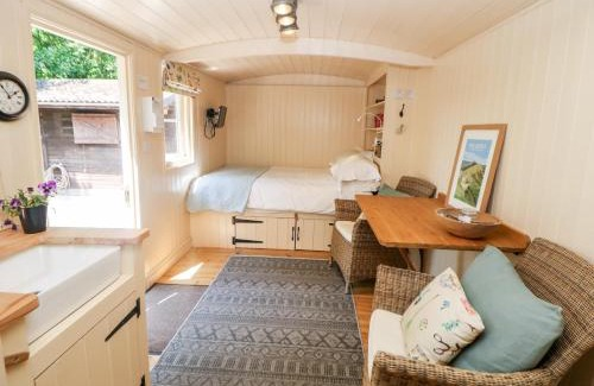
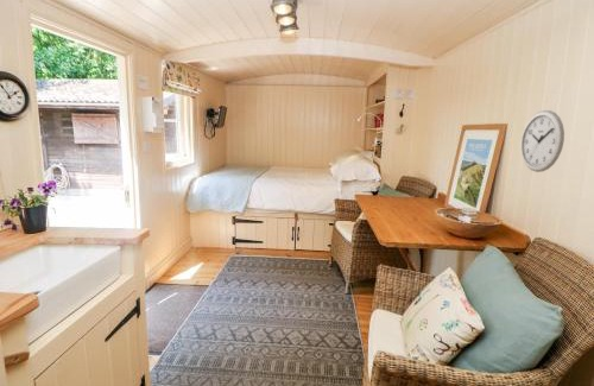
+ wall clock [519,109,565,173]
